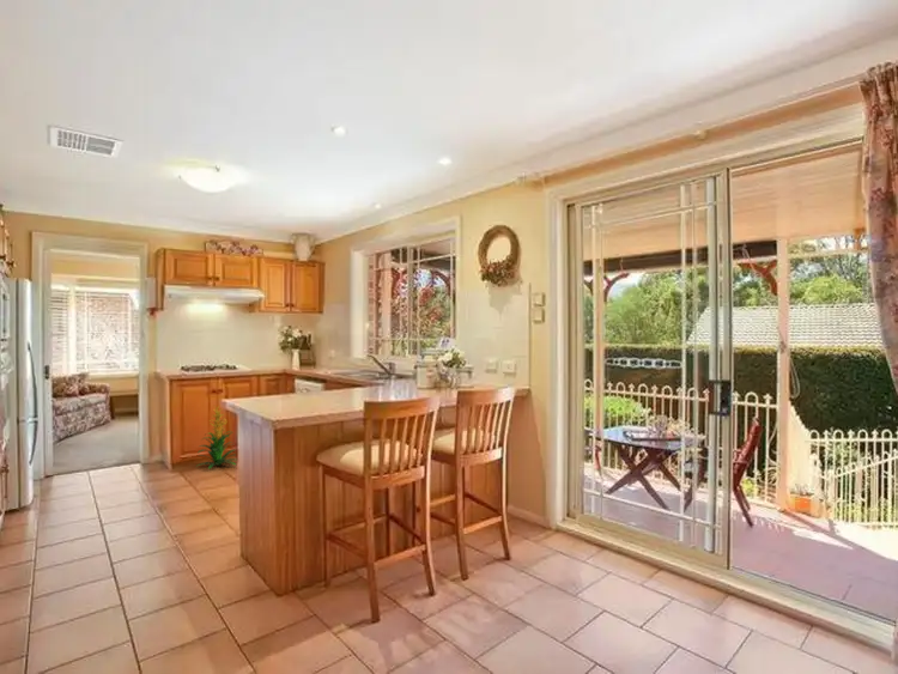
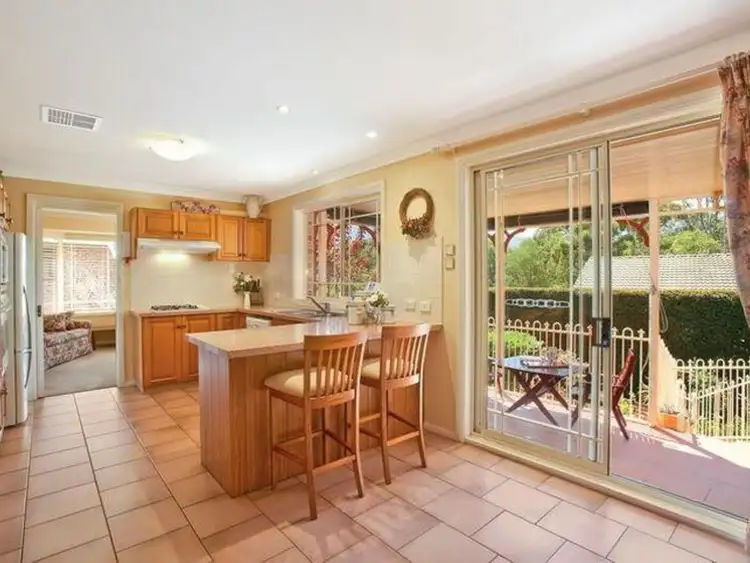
- indoor plant [194,405,238,470]
